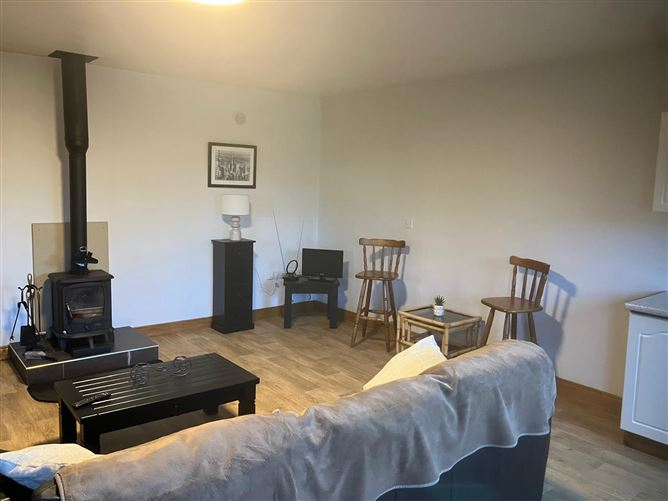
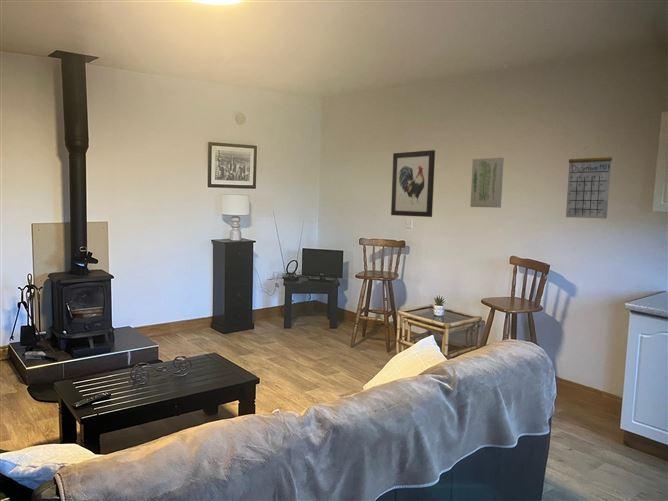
+ wall art [390,149,436,218]
+ wall art [469,157,505,209]
+ calendar [565,147,613,220]
